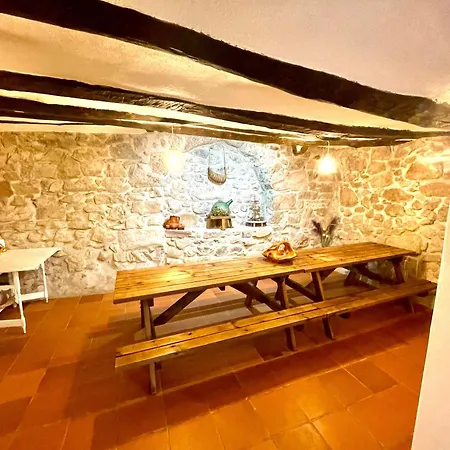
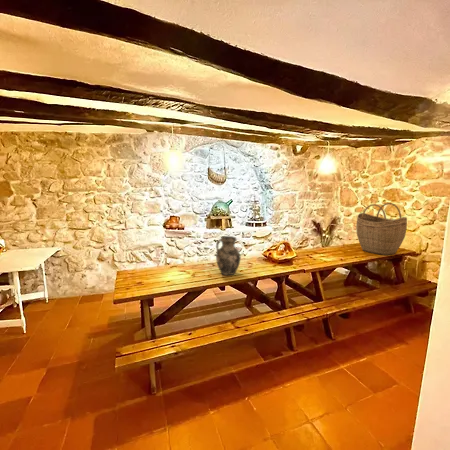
+ woven basket [355,202,408,256]
+ ceramic jug [215,235,242,276]
